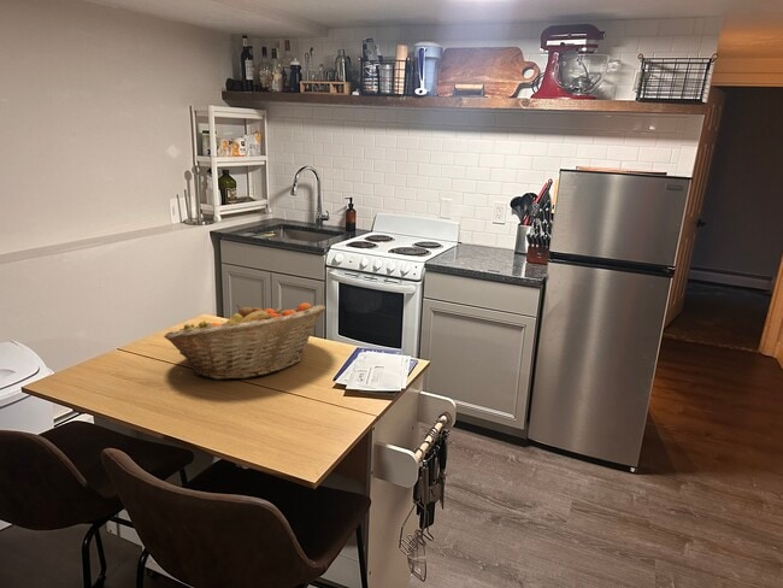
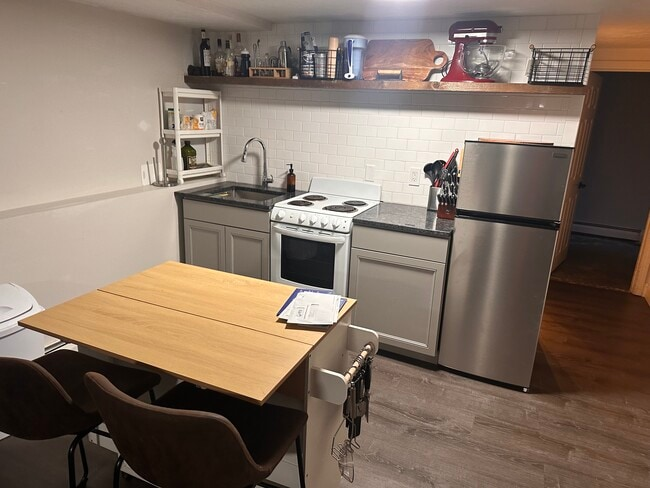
- fruit basket [163,301,326,381]
